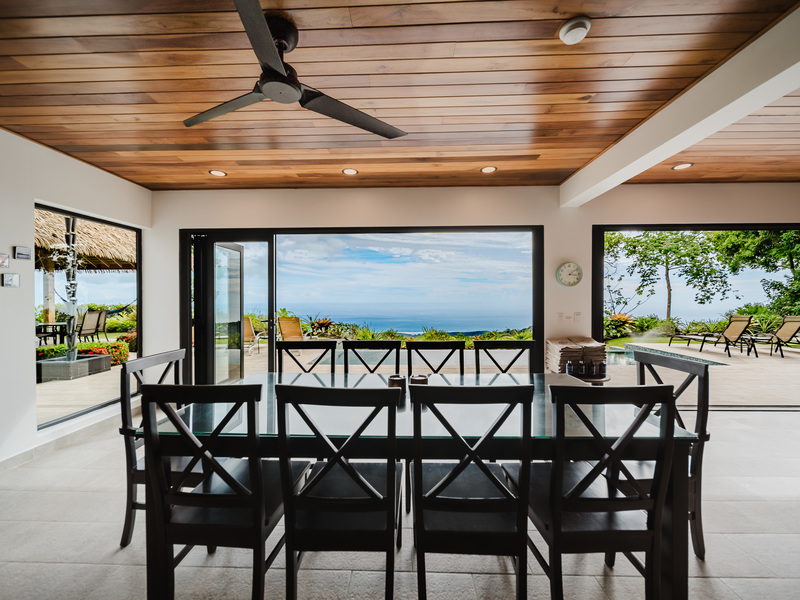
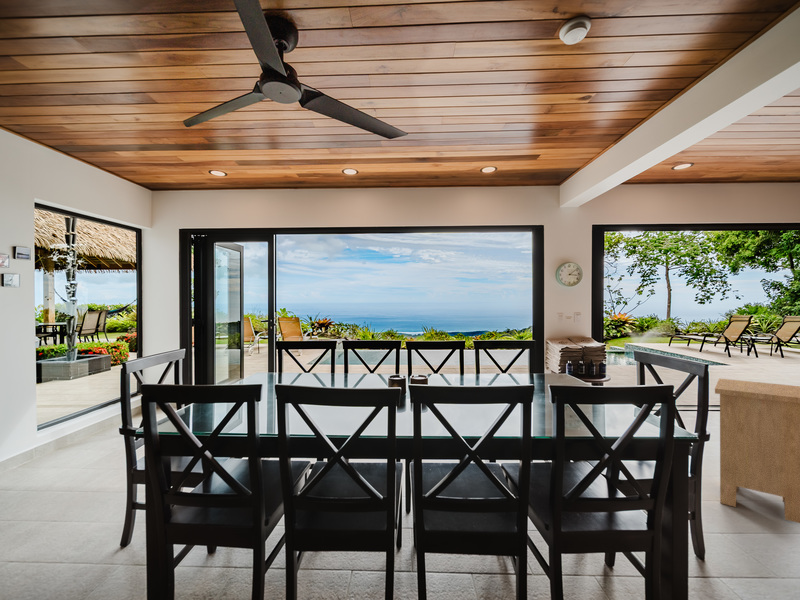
+ nightstand [714,377,800,524]
